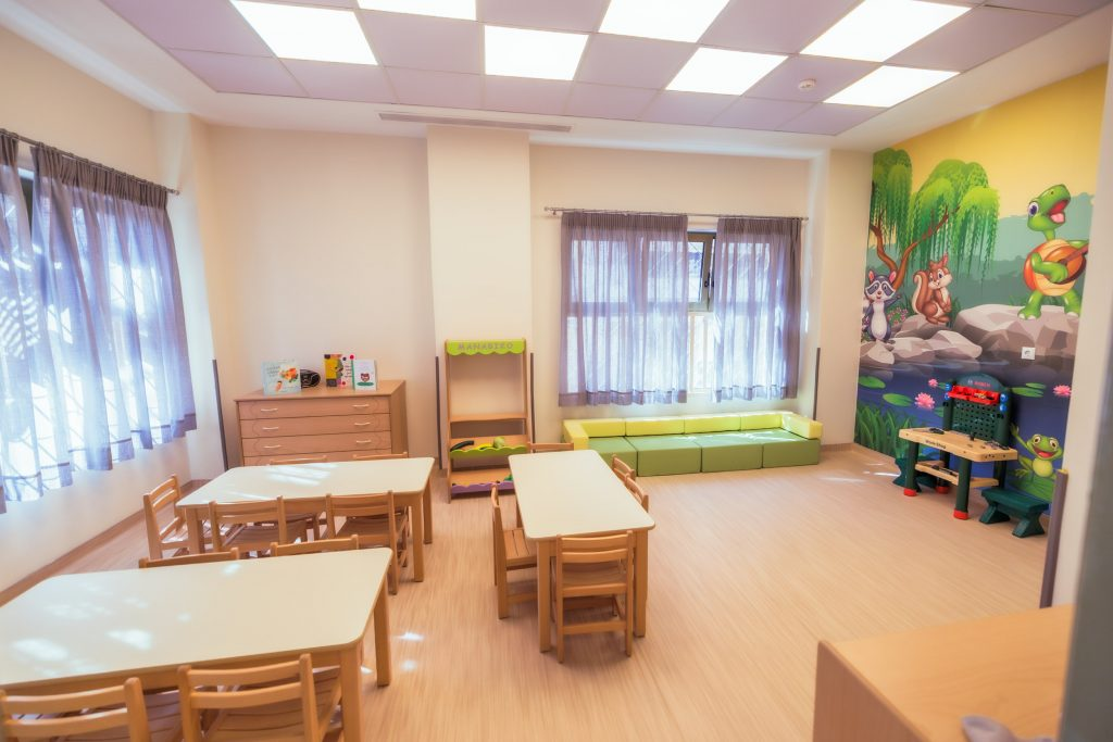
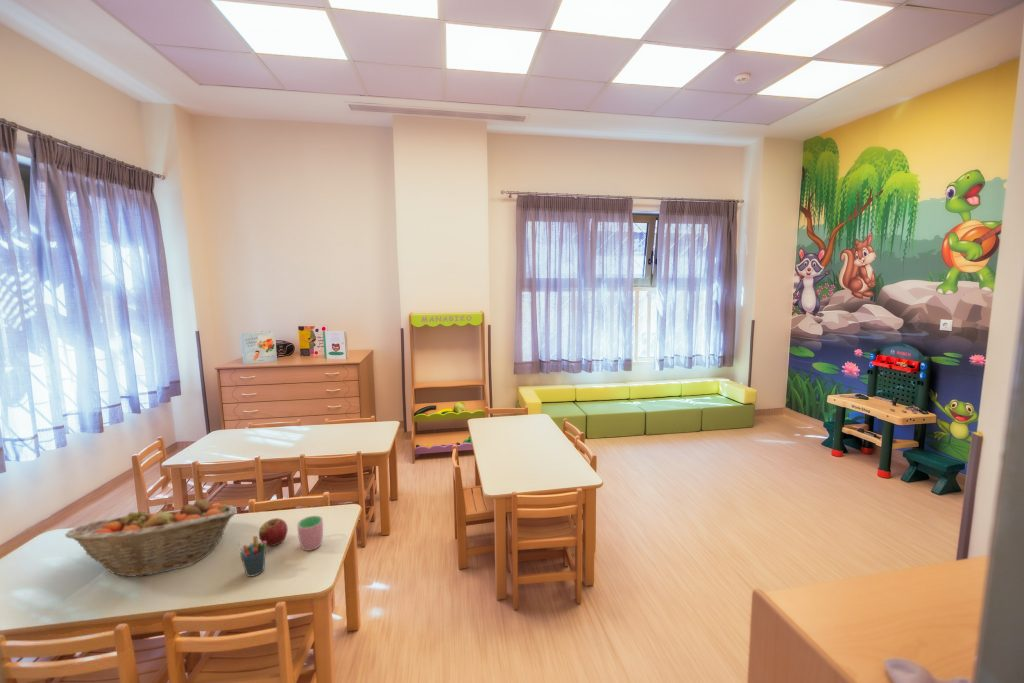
+ cup [296,515,324,552]
+ pen holder [237,535,267,578]
+ apple [258,517,289,547]
+ fruit basket [64,498,238,578]
